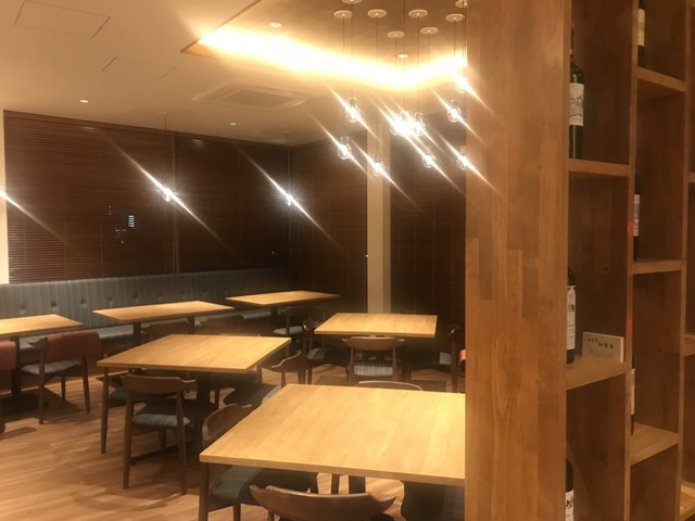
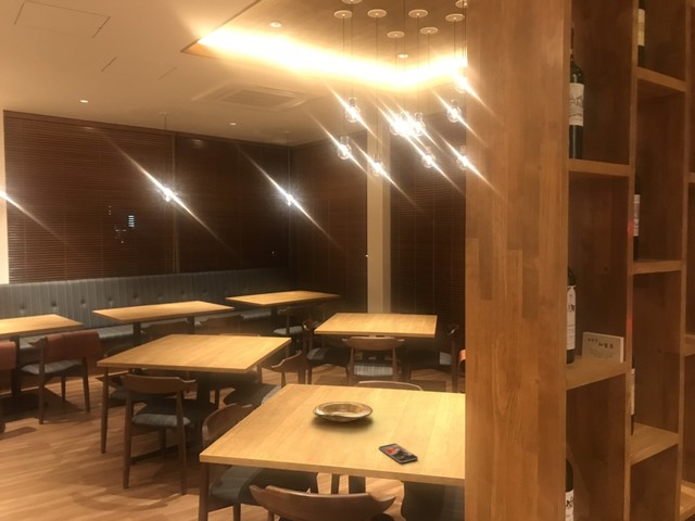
+ plate [312,401,374,423]
+ smartphone [378,443,419,463]
